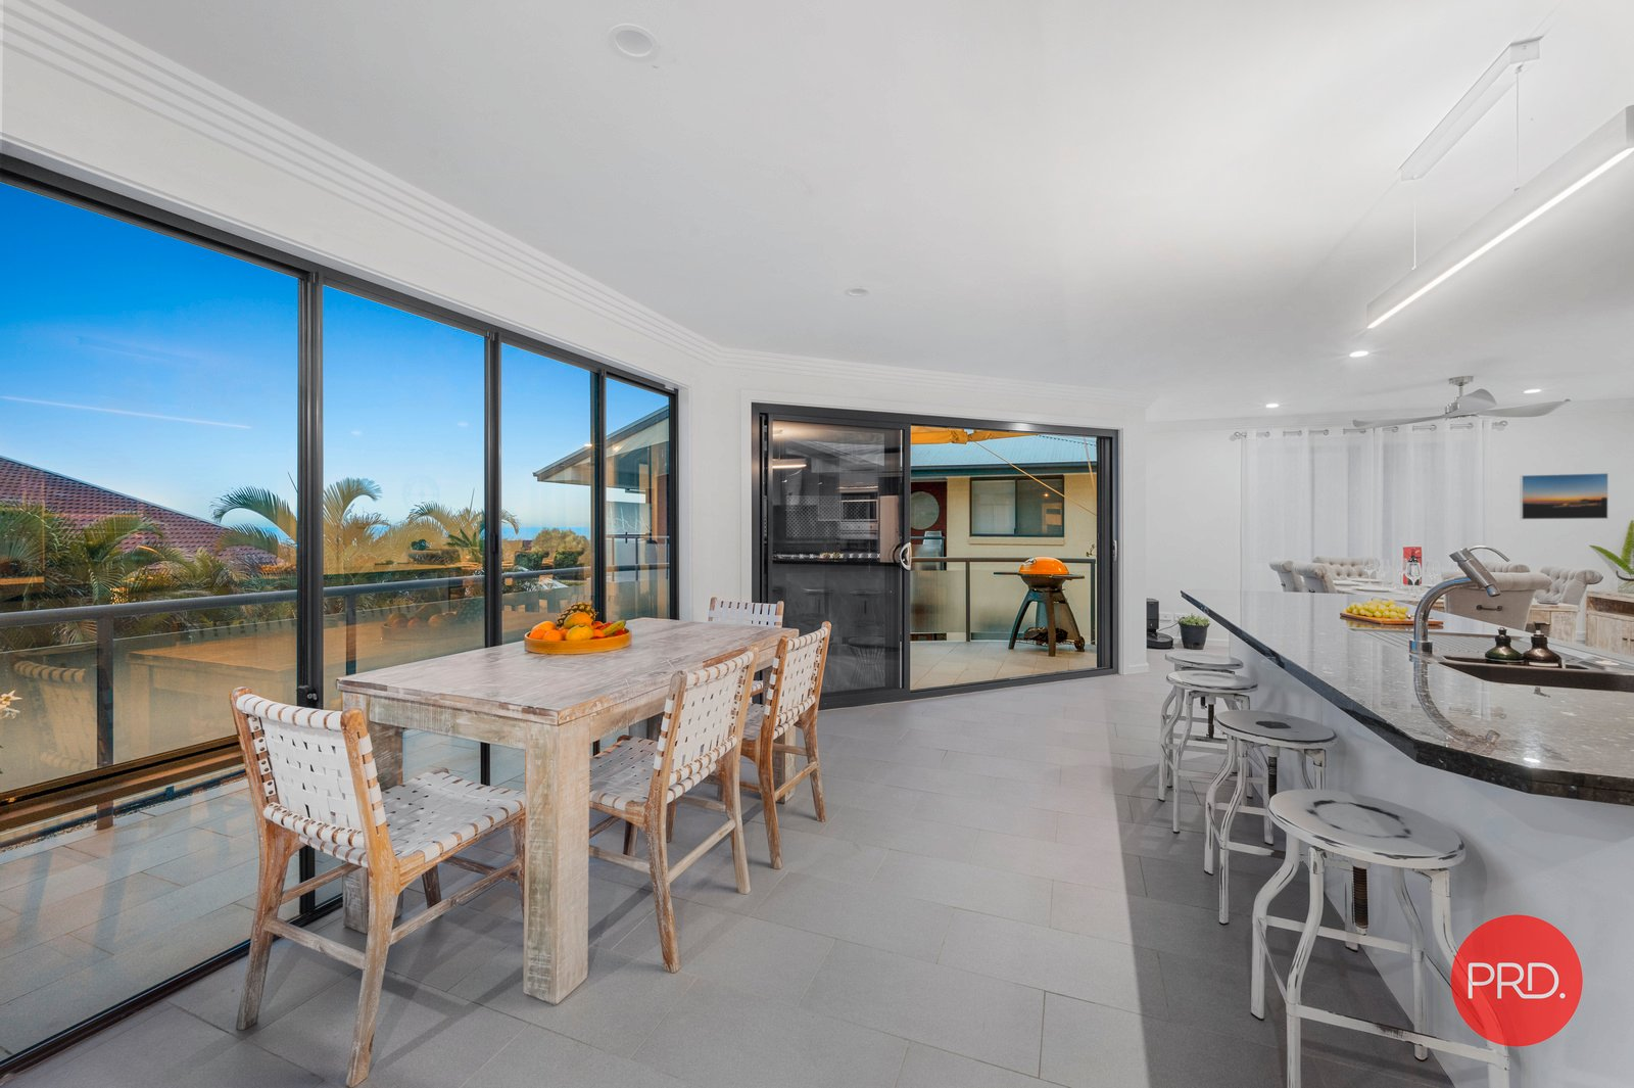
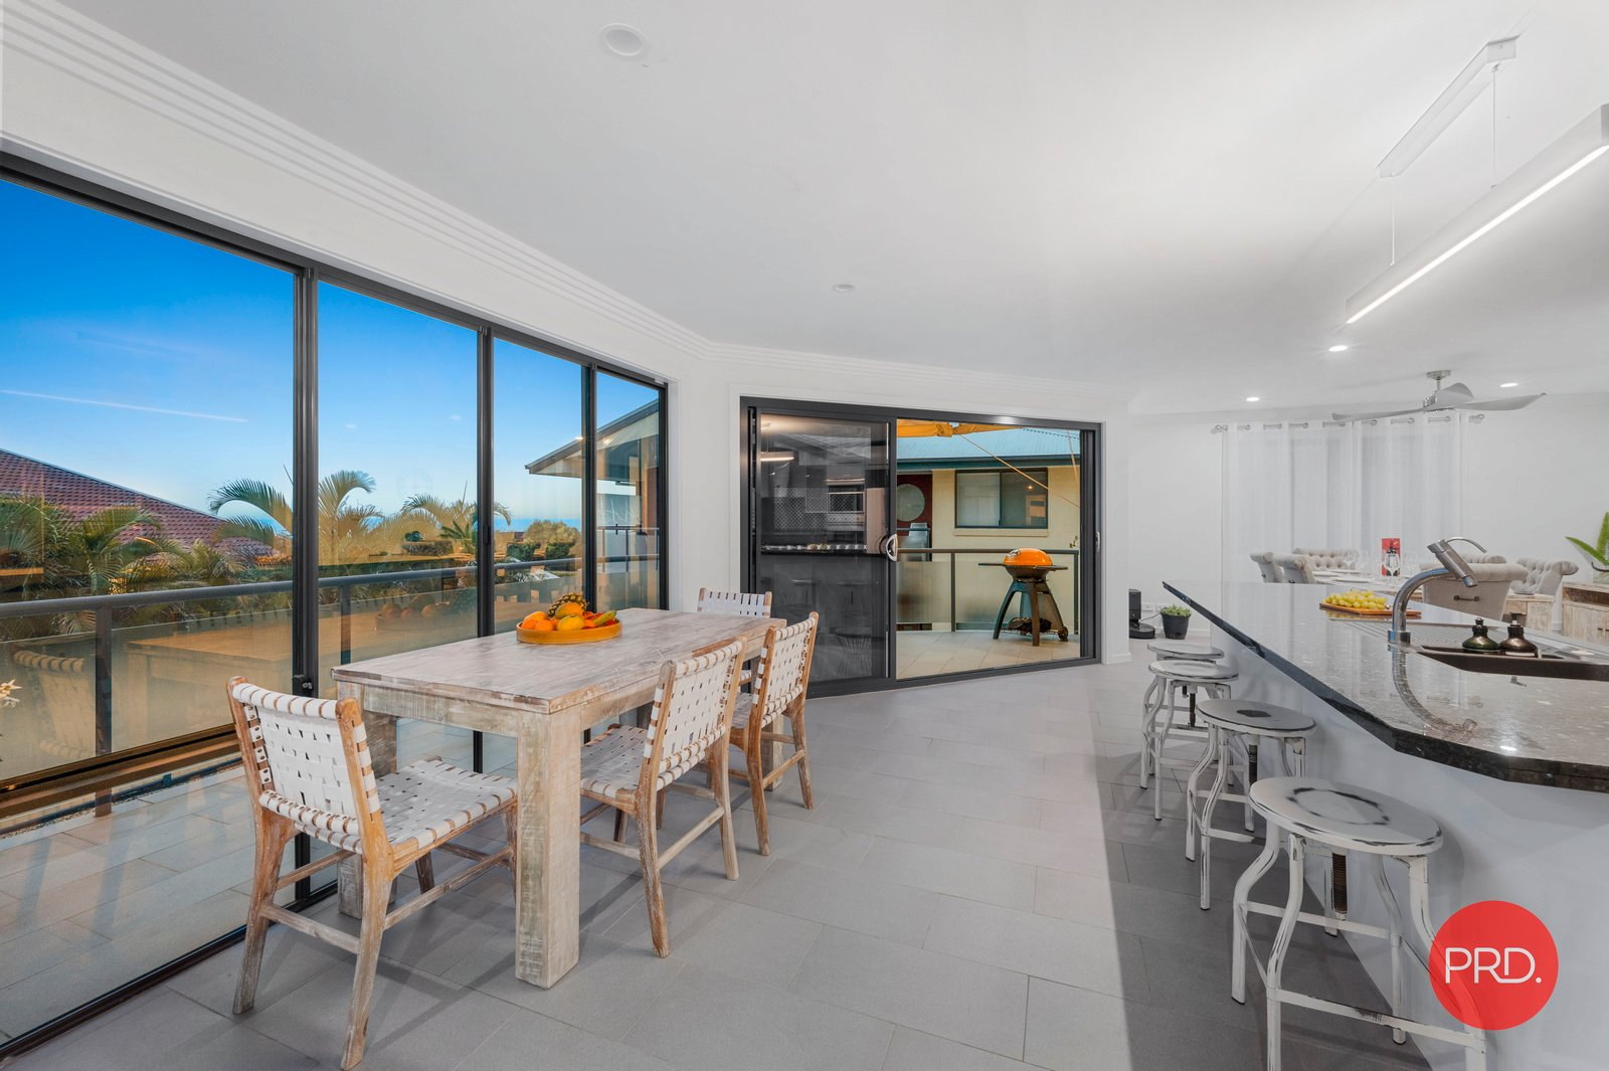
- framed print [1519,472,1610,520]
